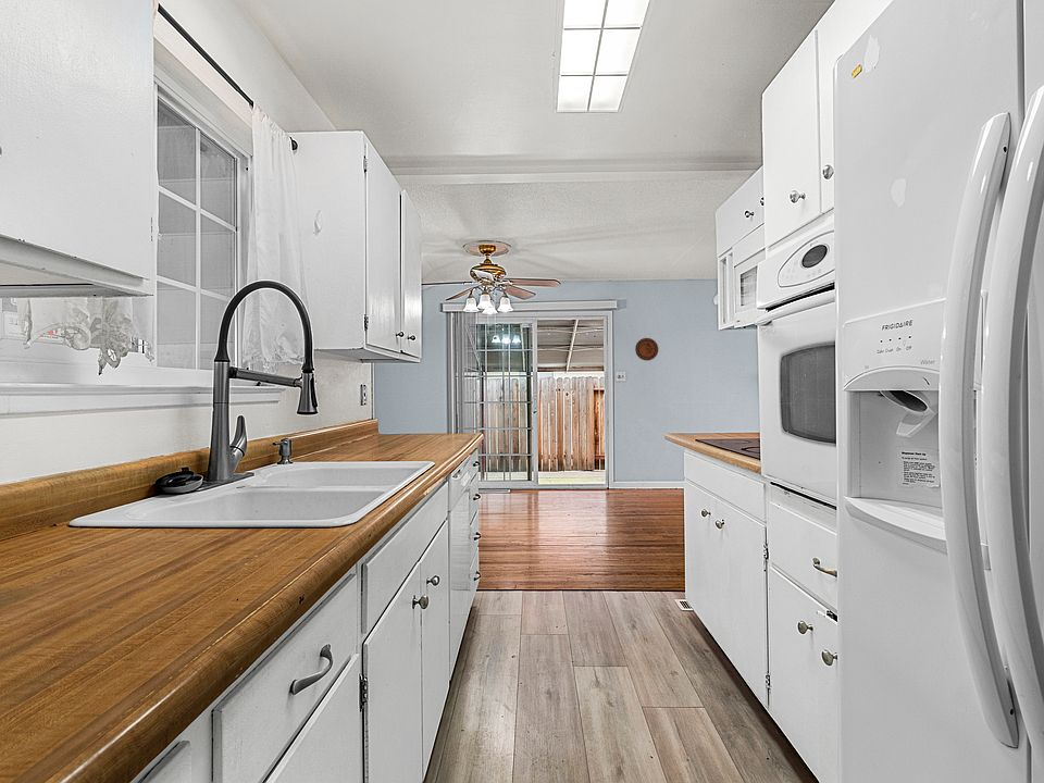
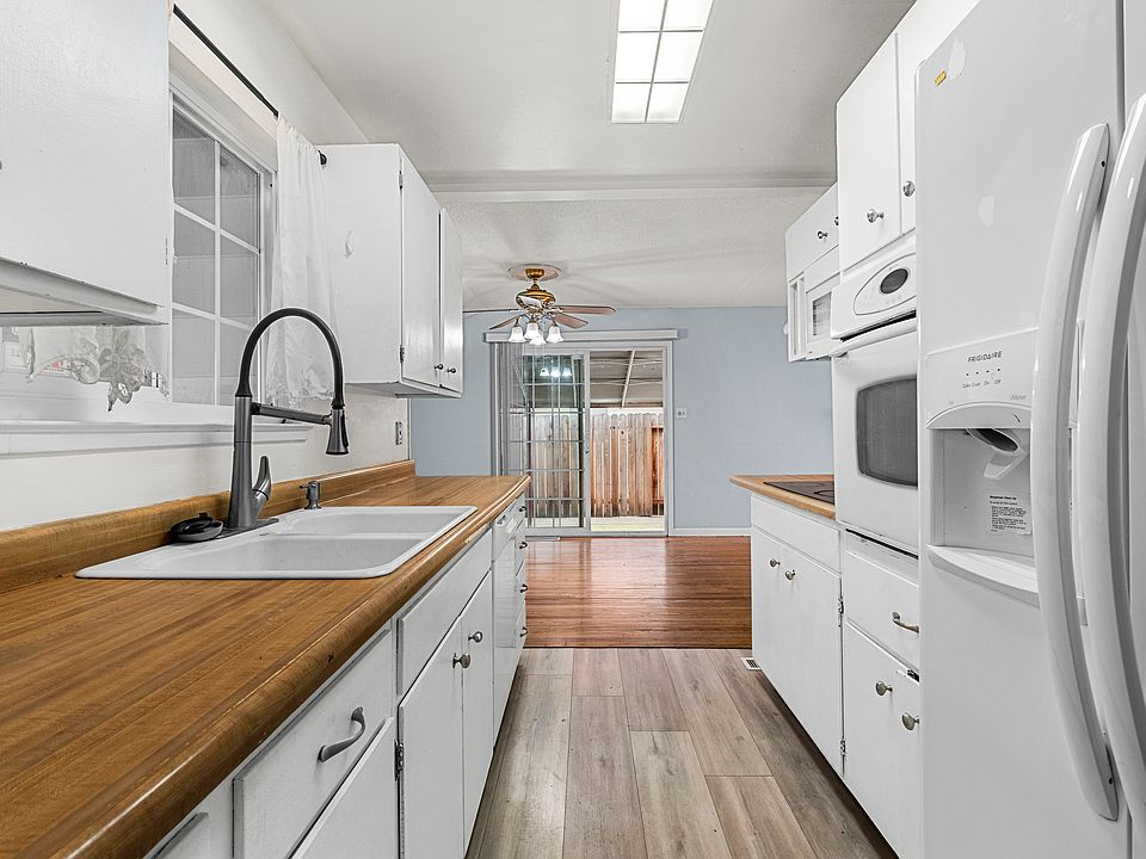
- decorative plate [634,337,659,362]
